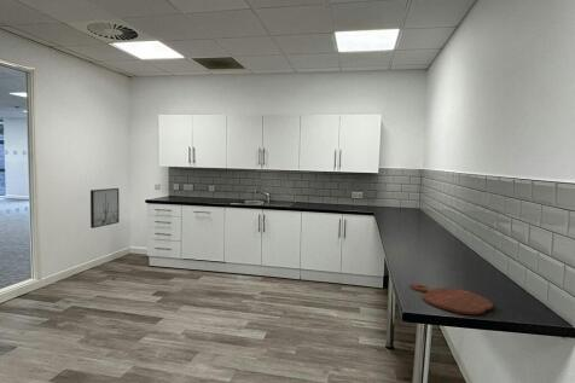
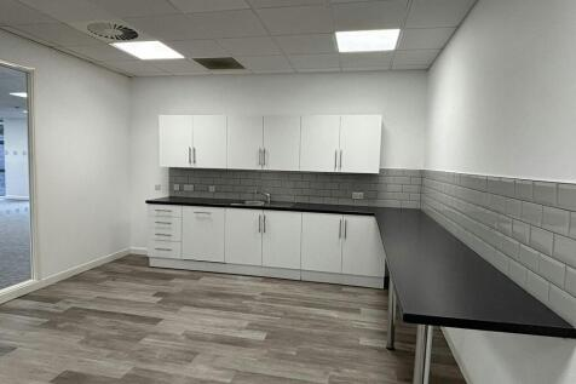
- cutting board [408,283,494,315]
- wall art [89,187,120,230]
